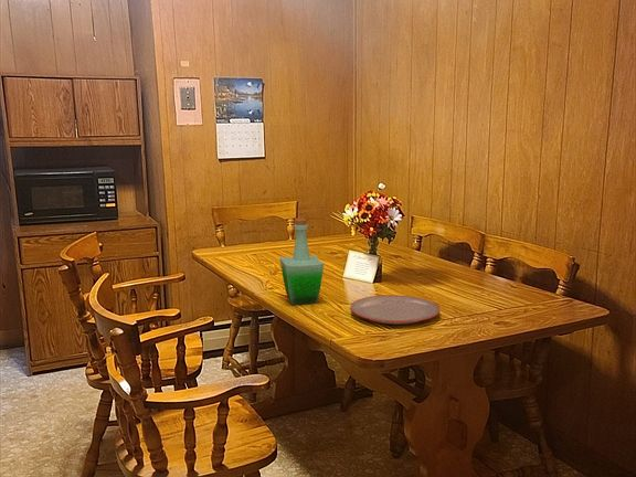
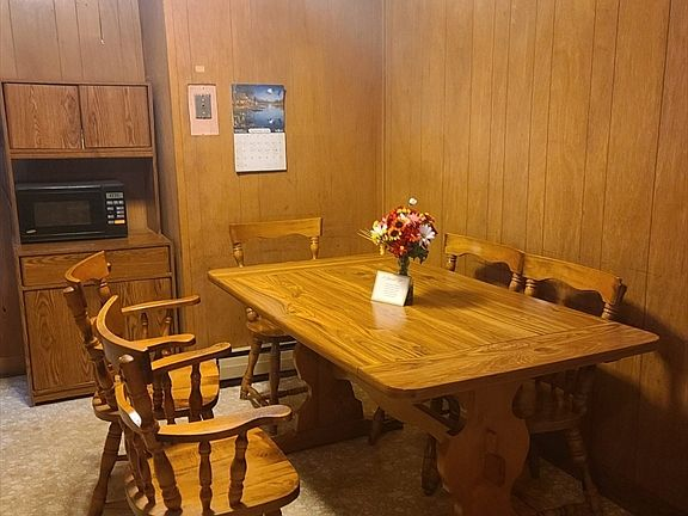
- bottle [279,218,325,306]
- plate [349,294,442,325]
